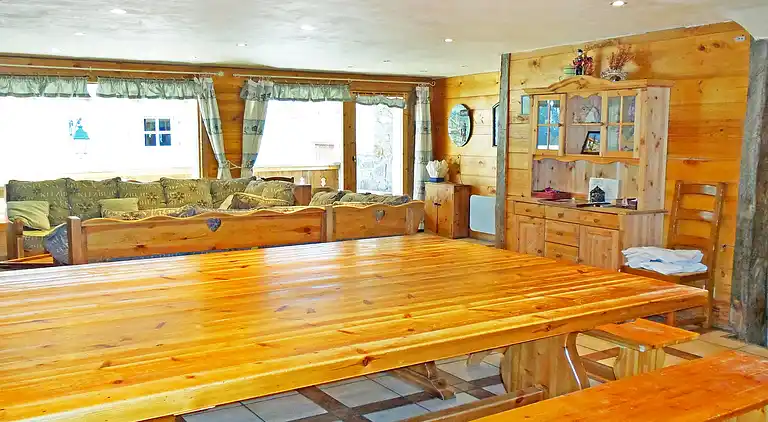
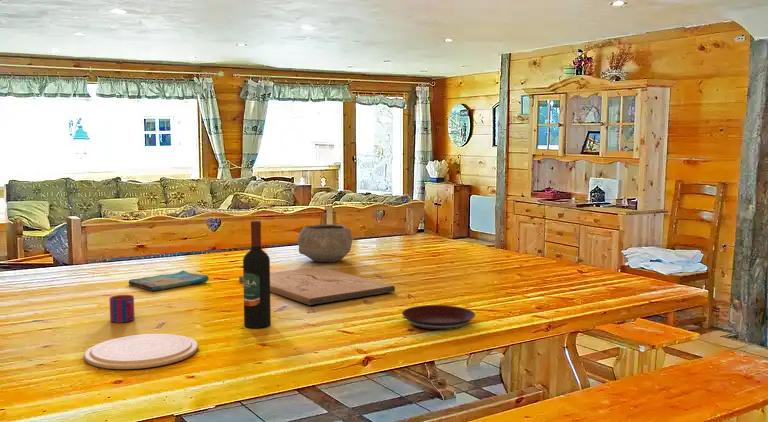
+ mug [108,294,136,324]
+ bowl [297,223,353,263]
+ plate [83,333,199,370]
+ plate [401,304,476,331]
+ cutting board [238,265,396,306]
+ wine bottle [242,220,272,329]
+ dish towel [128,269,210,292]
